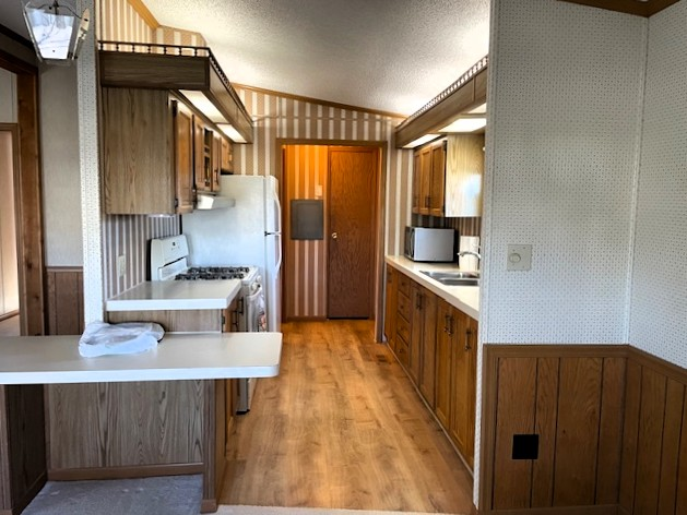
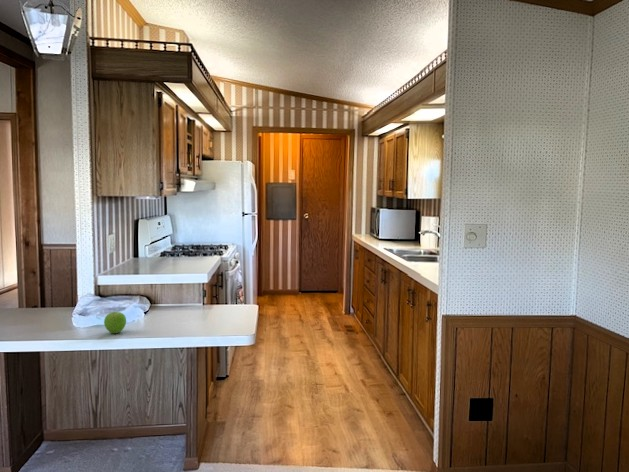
+ fruit [103,311,127,334]
